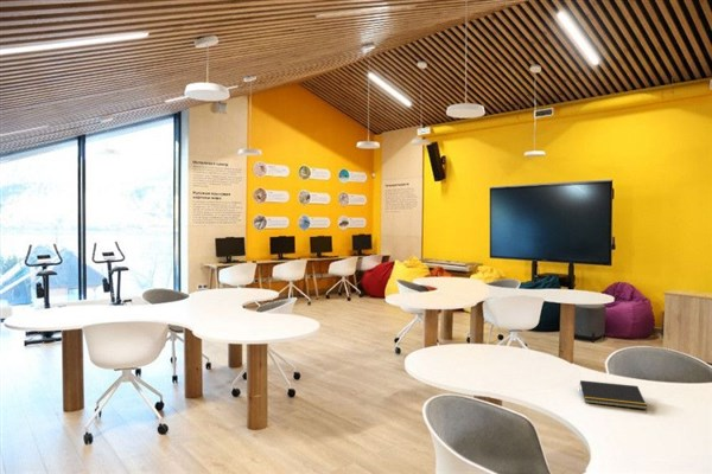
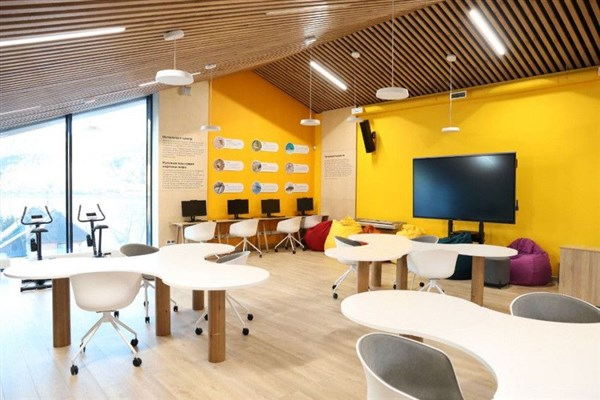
- notepad [578,379,648,410]
